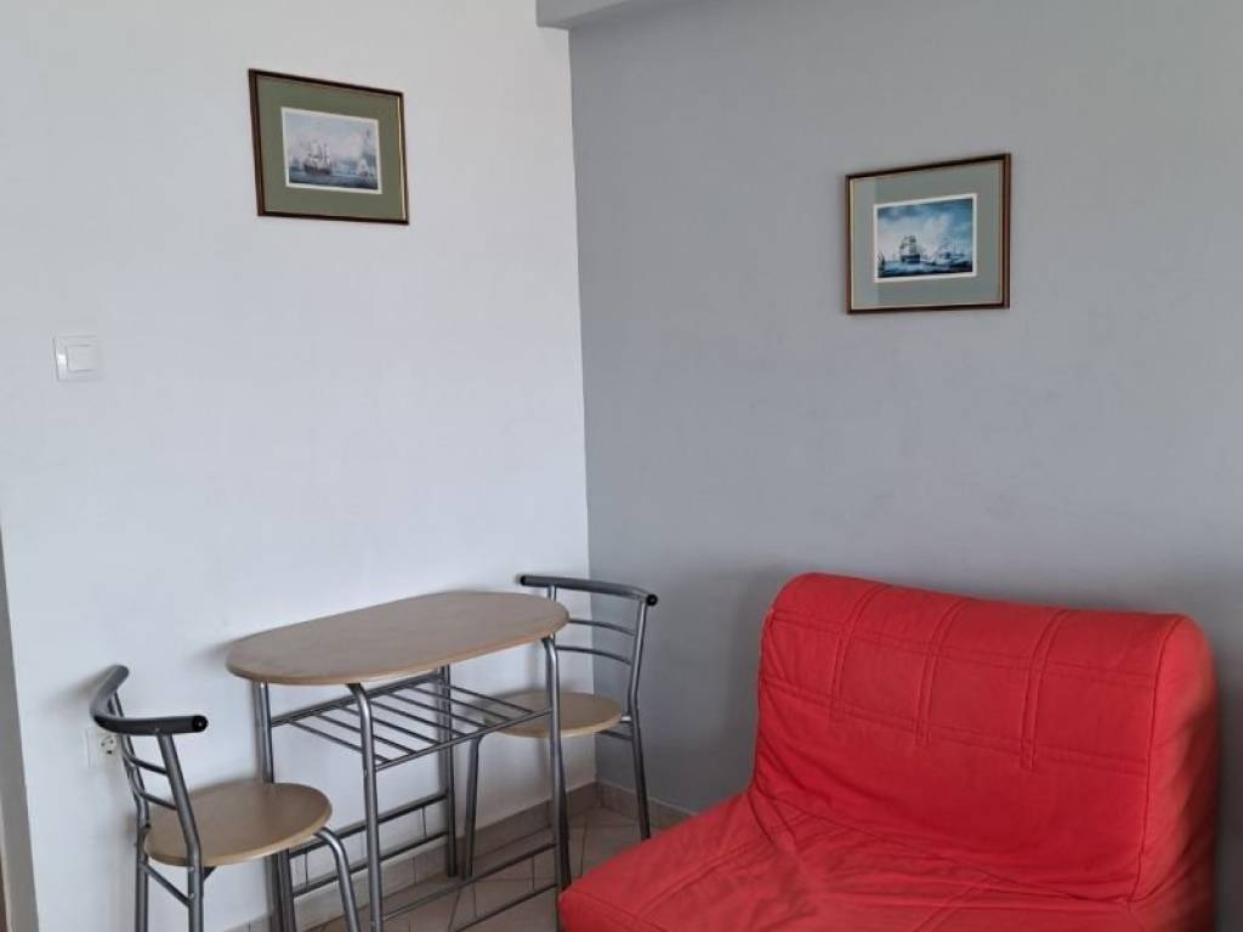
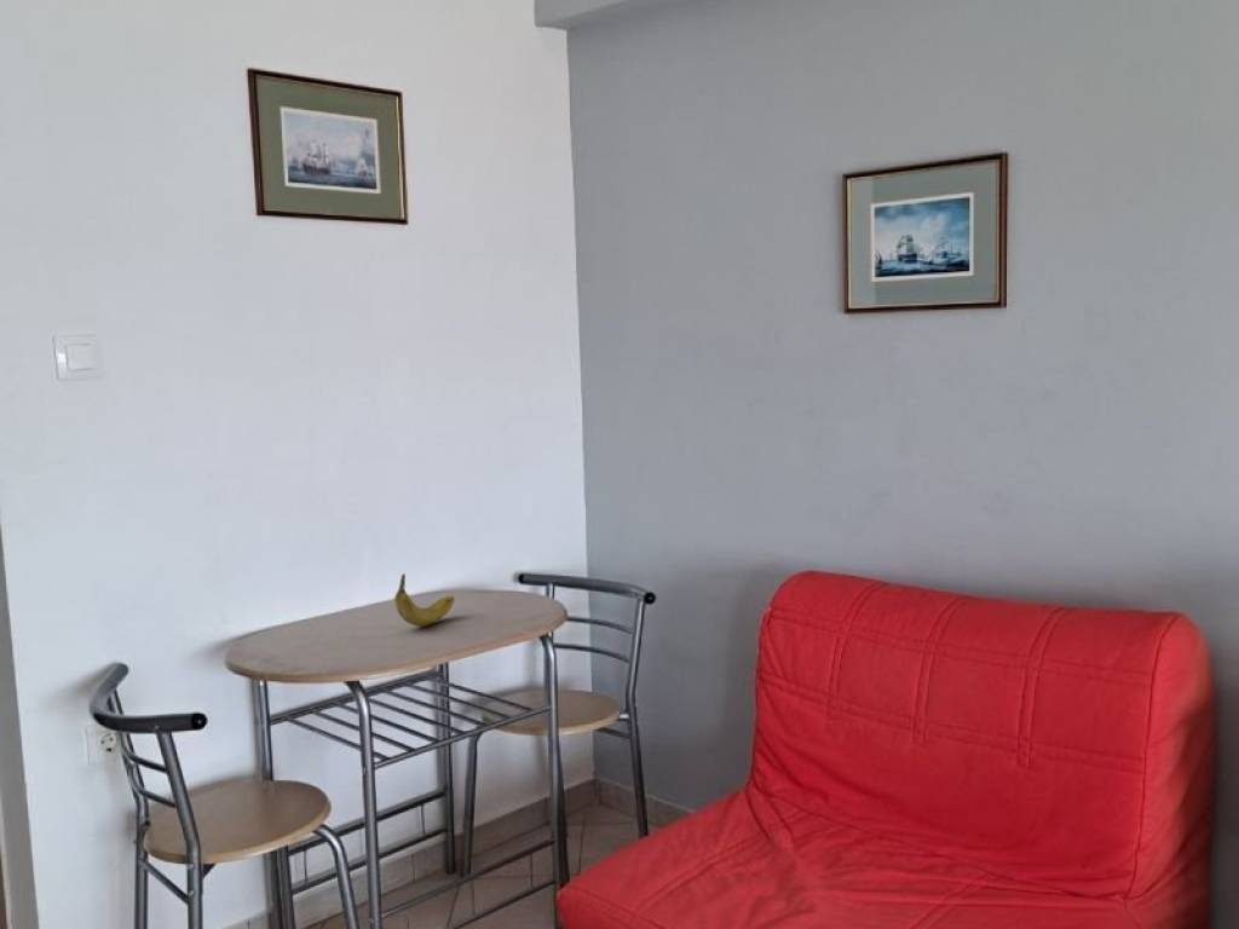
+ fruit [393,572,456,628]
